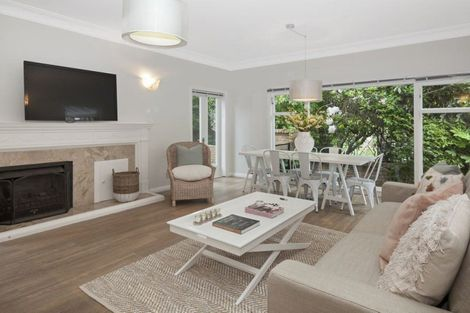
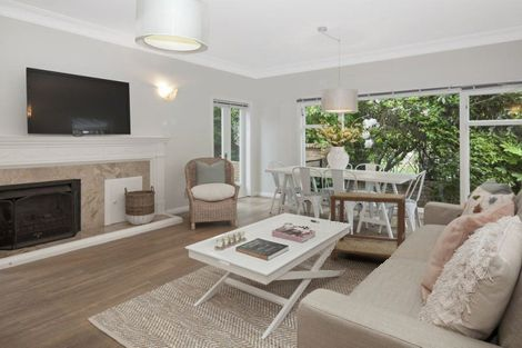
+ side table [330,191,406,261]
